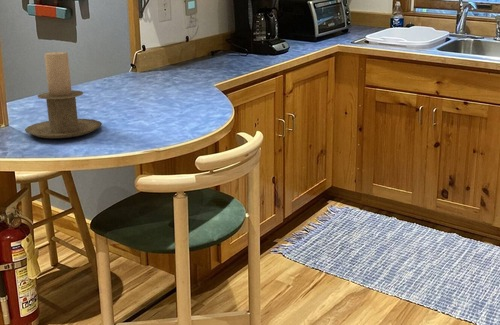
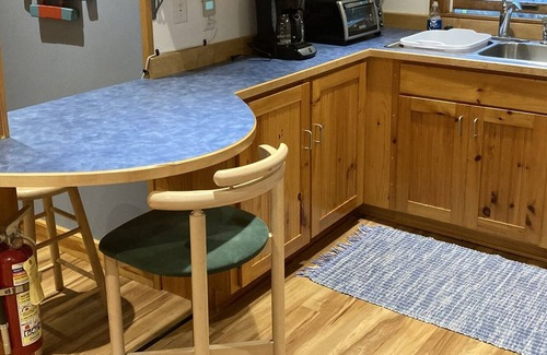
- candle holder [24,51,103,139]
